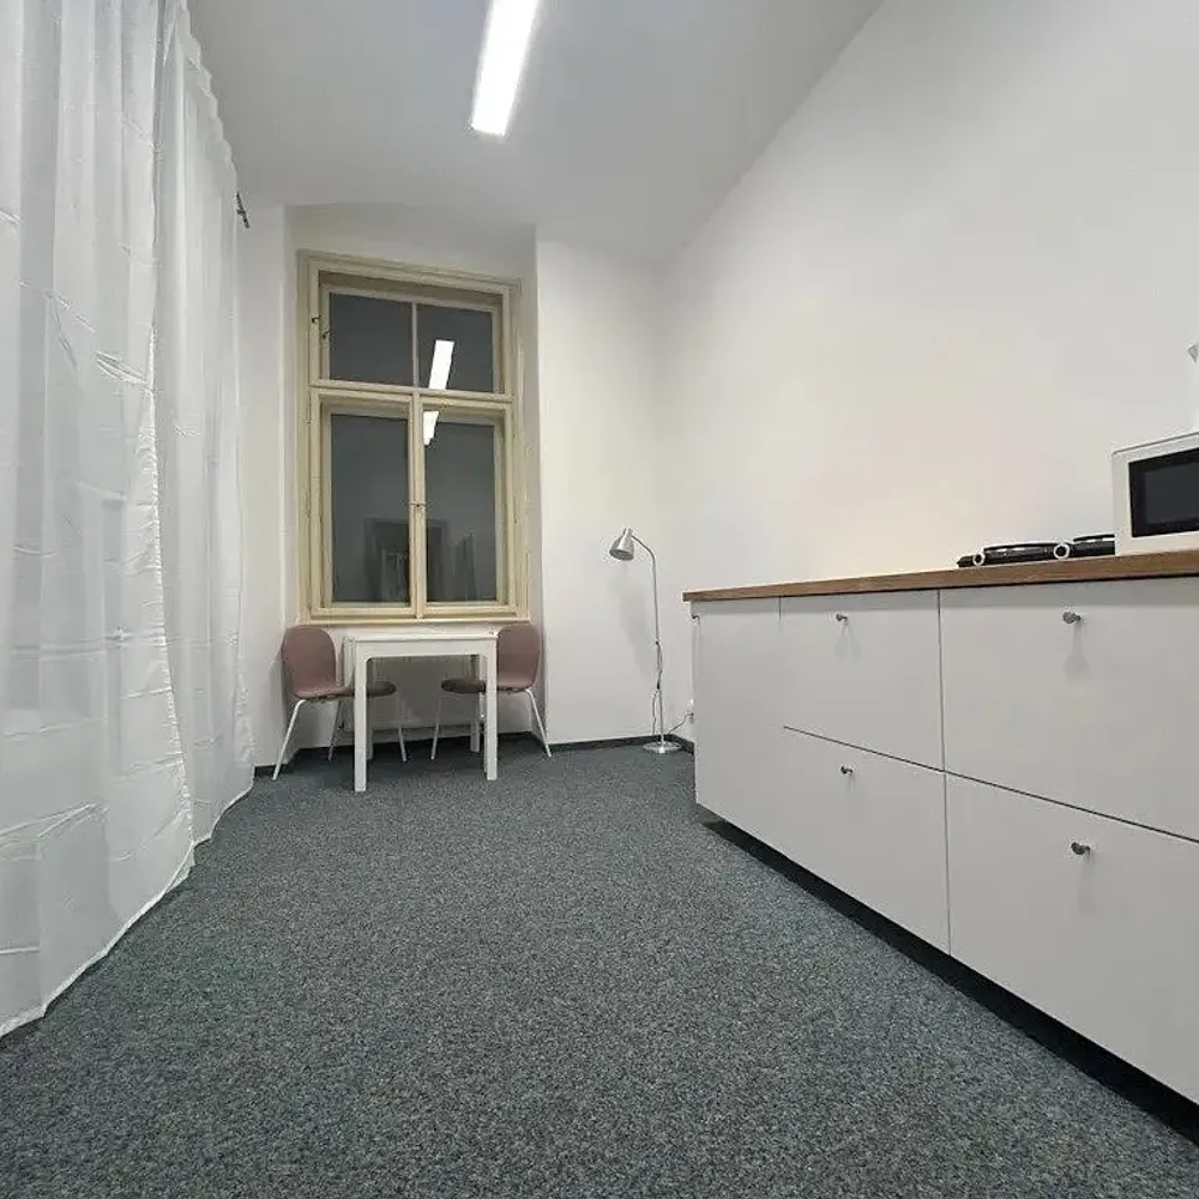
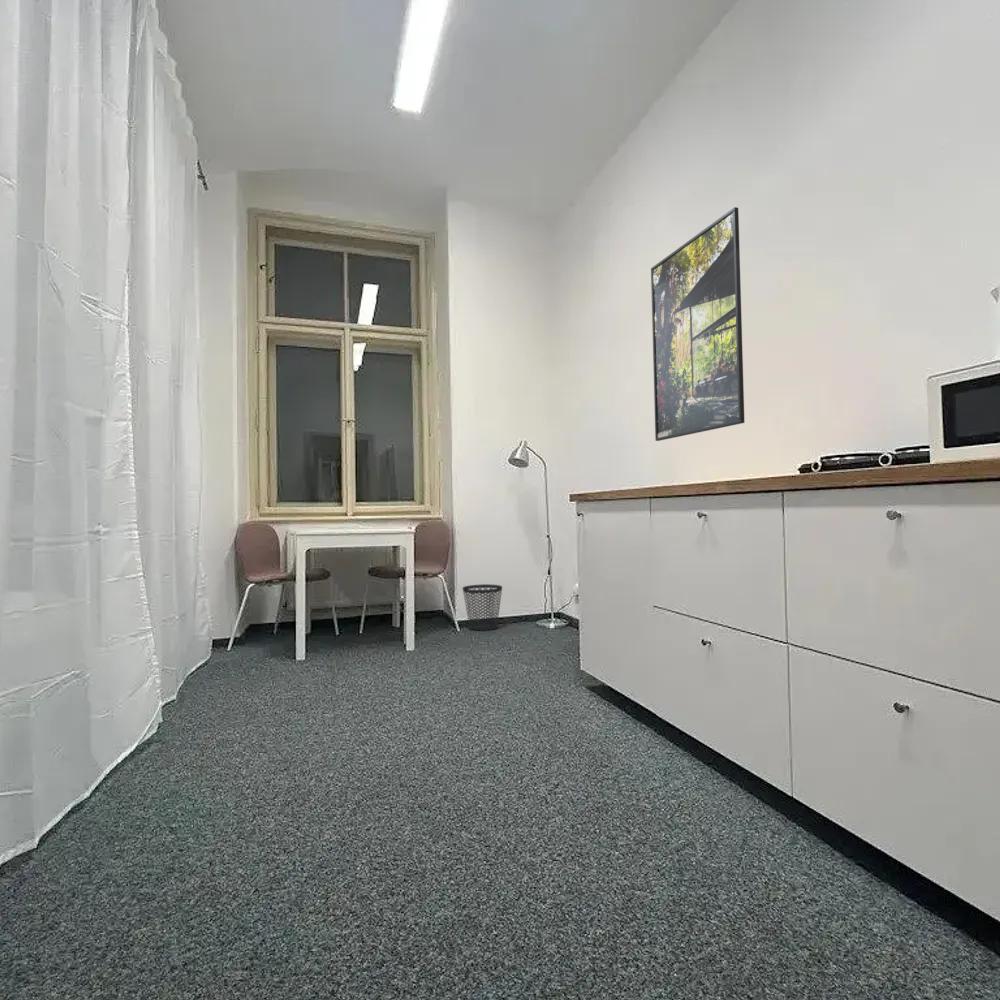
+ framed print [650,206,746,442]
+ wastebasket [462,583,503,632]
